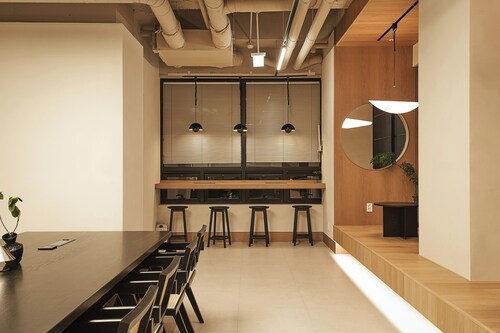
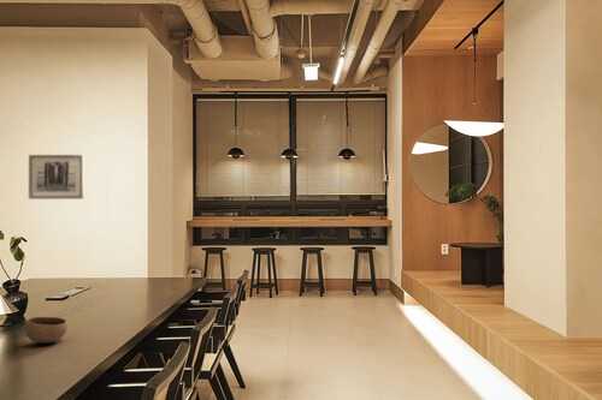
+ wall art [28,154,84,201]
+ bowl [24,316,69,345]
